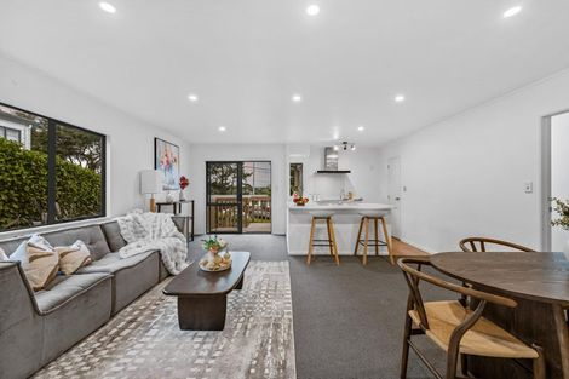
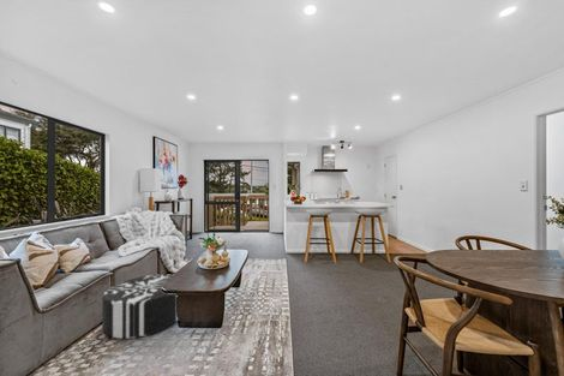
+ pouf [101,274,179,340]
